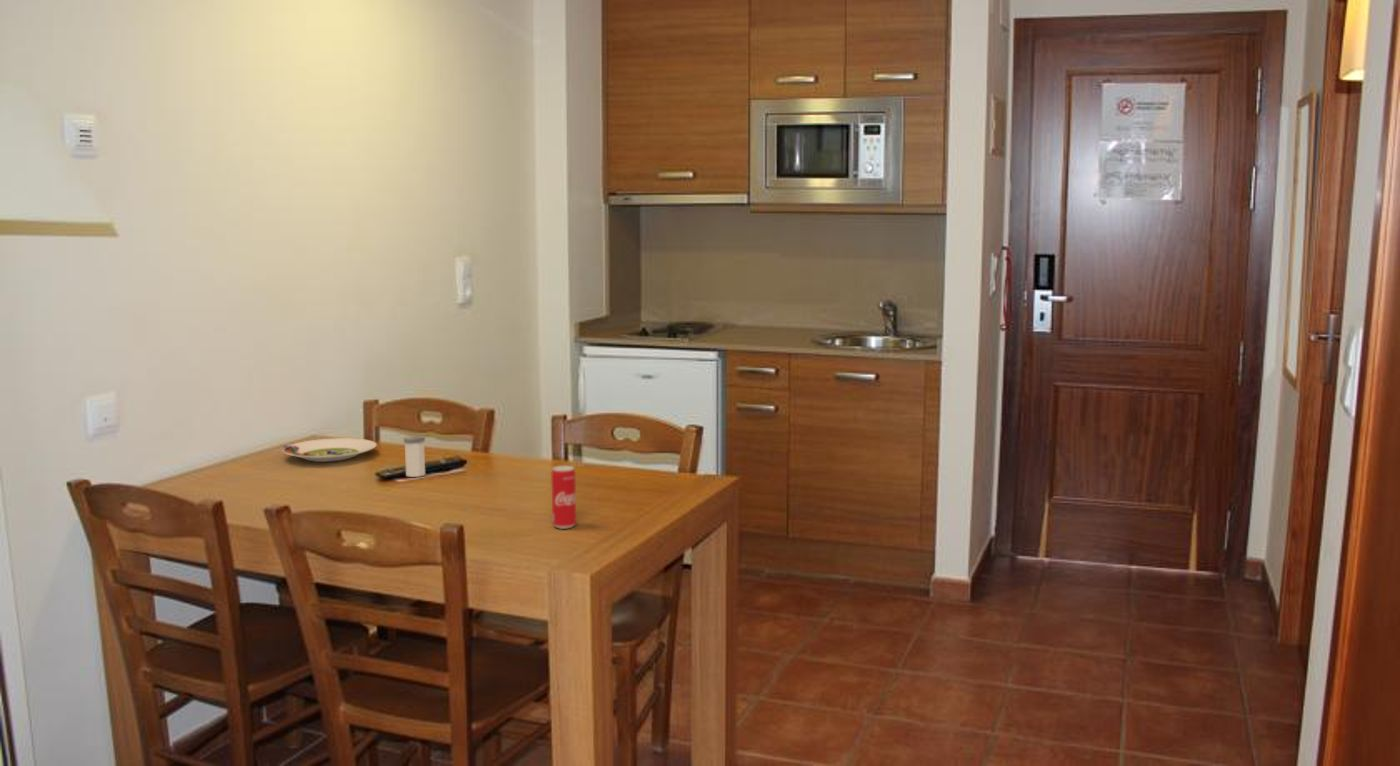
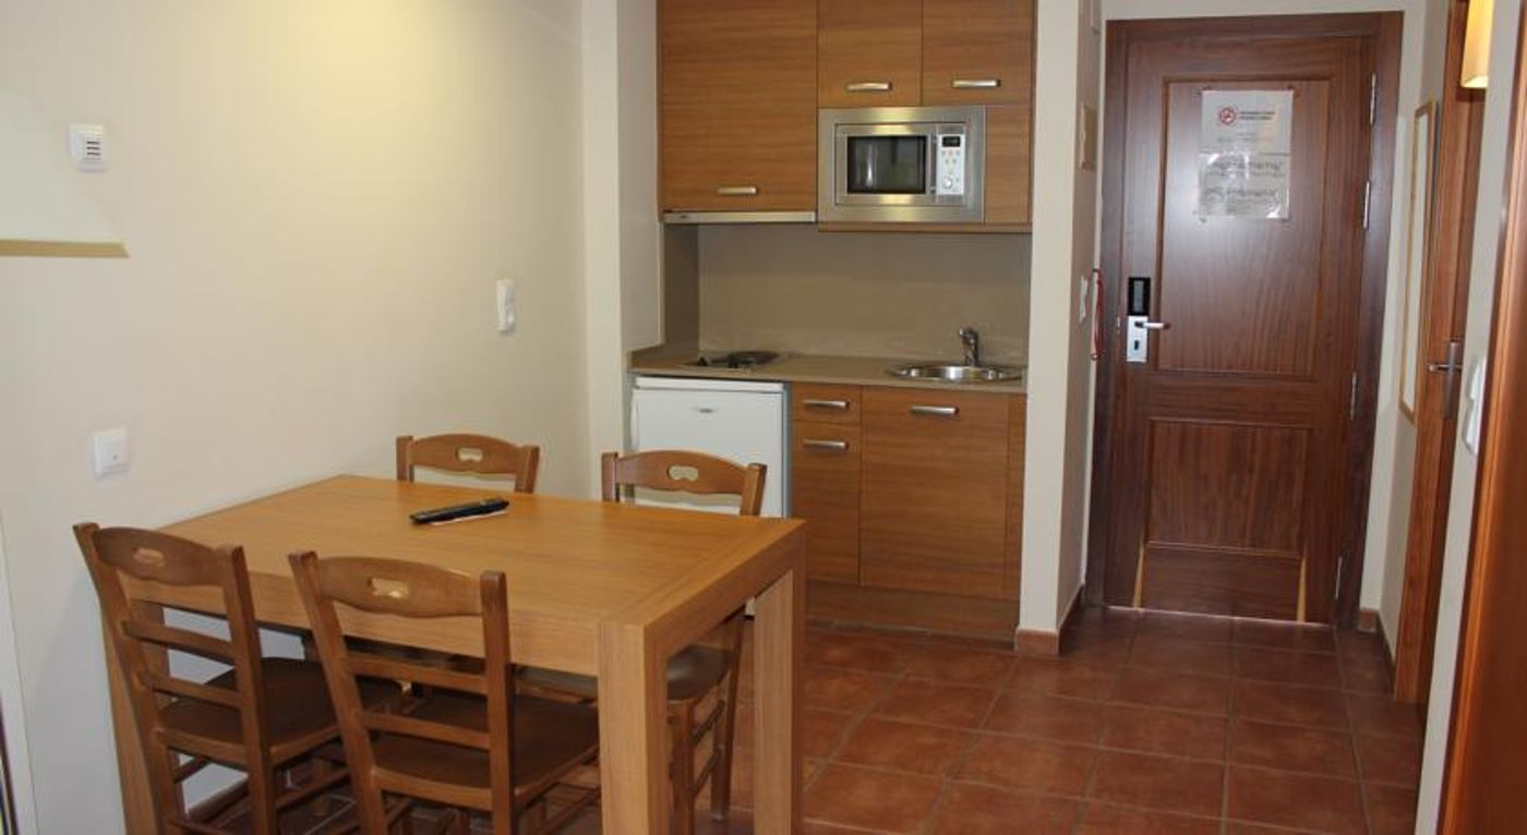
- salad plate [281,437,378,463]
- beverage can [551,465,577,530]
- salt shaker [403,435,426,478]
